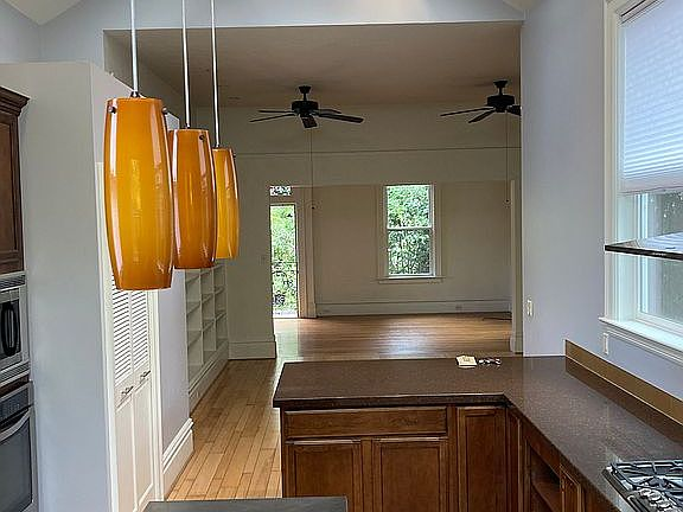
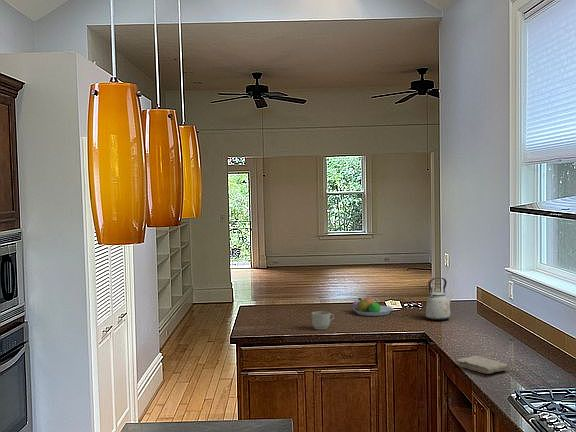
+ kettle [425,277,454,321]
+ washcloth [455,355,510,375]
+ fruit bowl [352,296,395,317]
+ mug [311,310,335,331]
